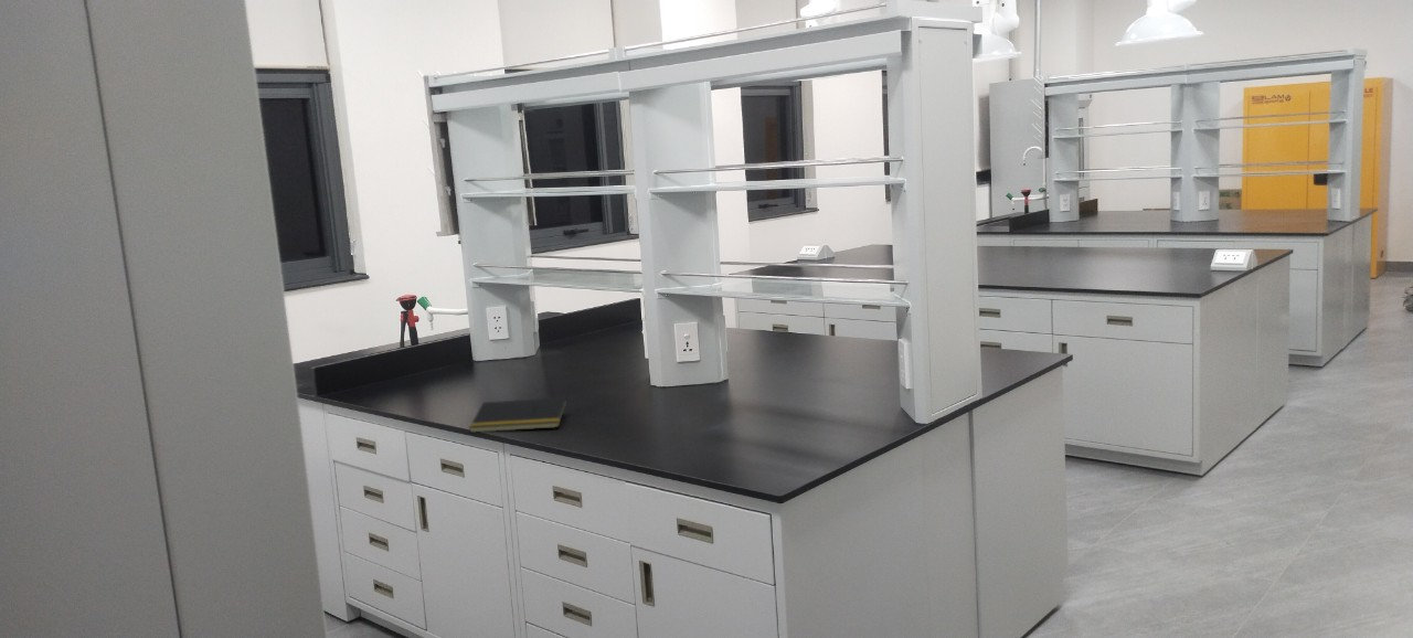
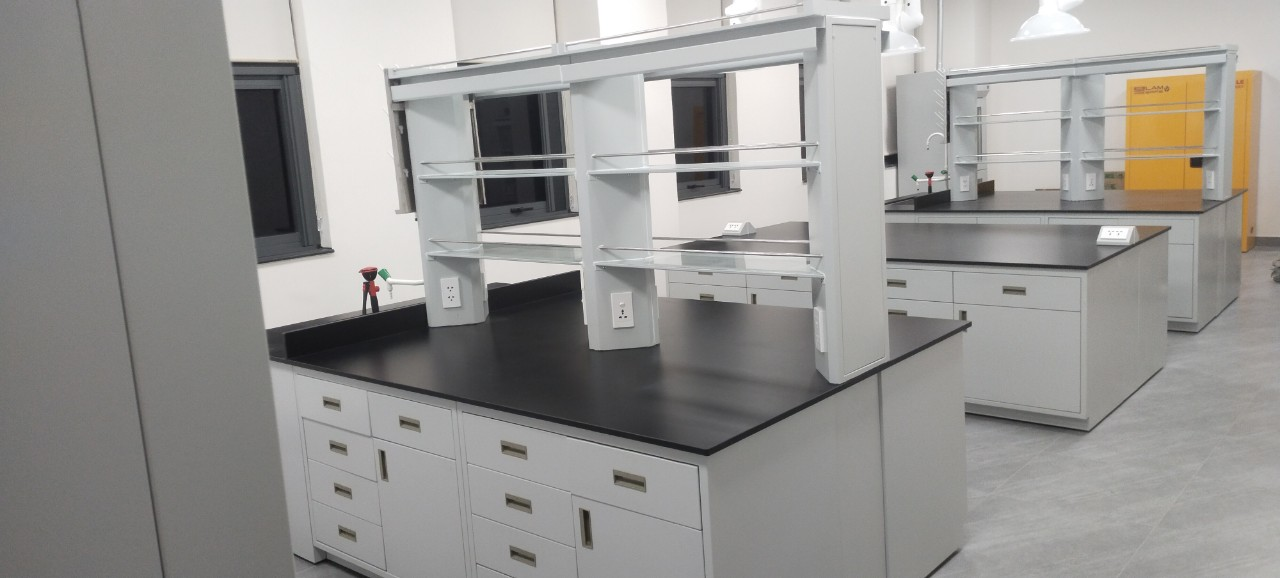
- notepad [468,396,569,434]
